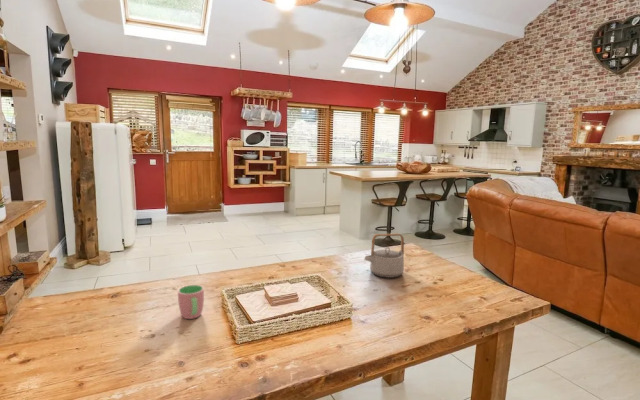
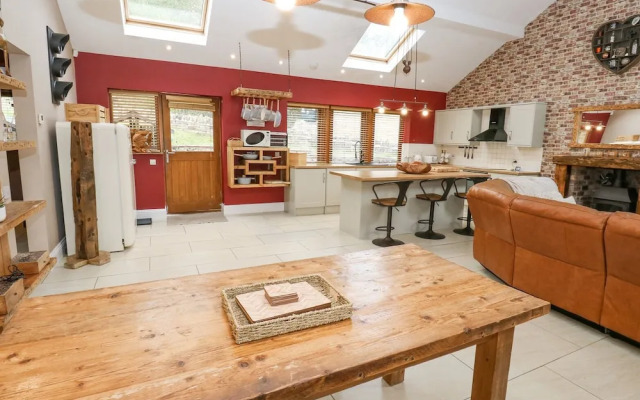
- teapot [363,232,405,279]
- cup [177,284,205,320]
